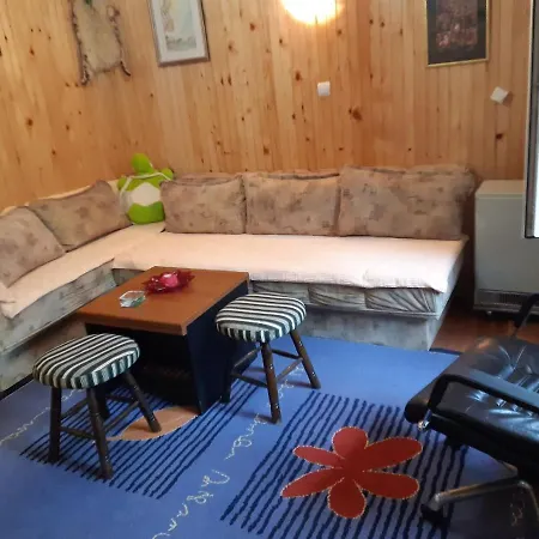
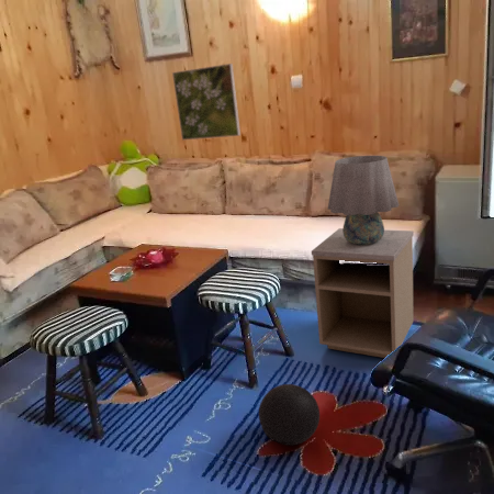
+ ball [258,383,321,446]
+ table lamp [326,155,400,245]
+ nightstand [311,227,415,359]
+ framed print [171,63,242,142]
